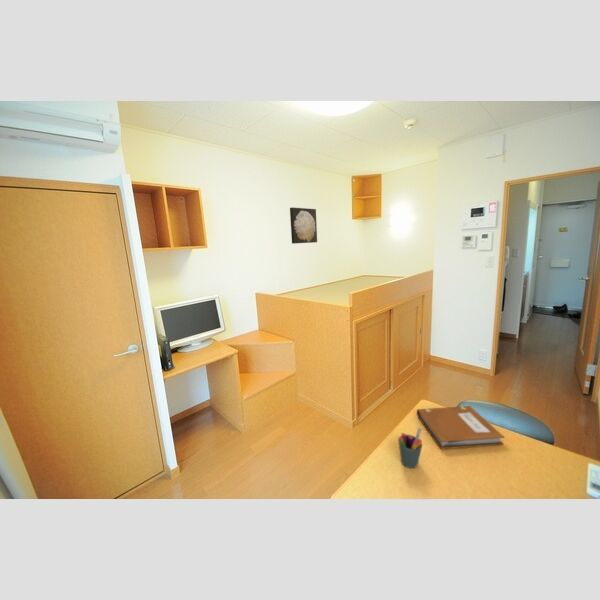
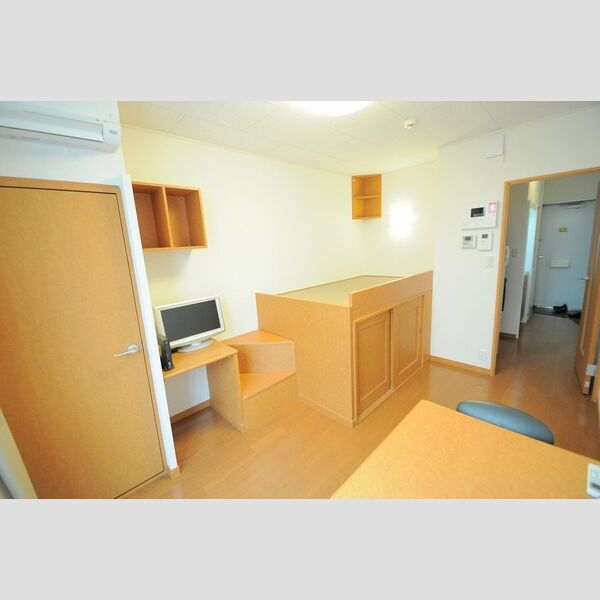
- wall art [289,206,318,245]
- notebook [416,405,505,450]
- pen holder [397,426,423,469]
